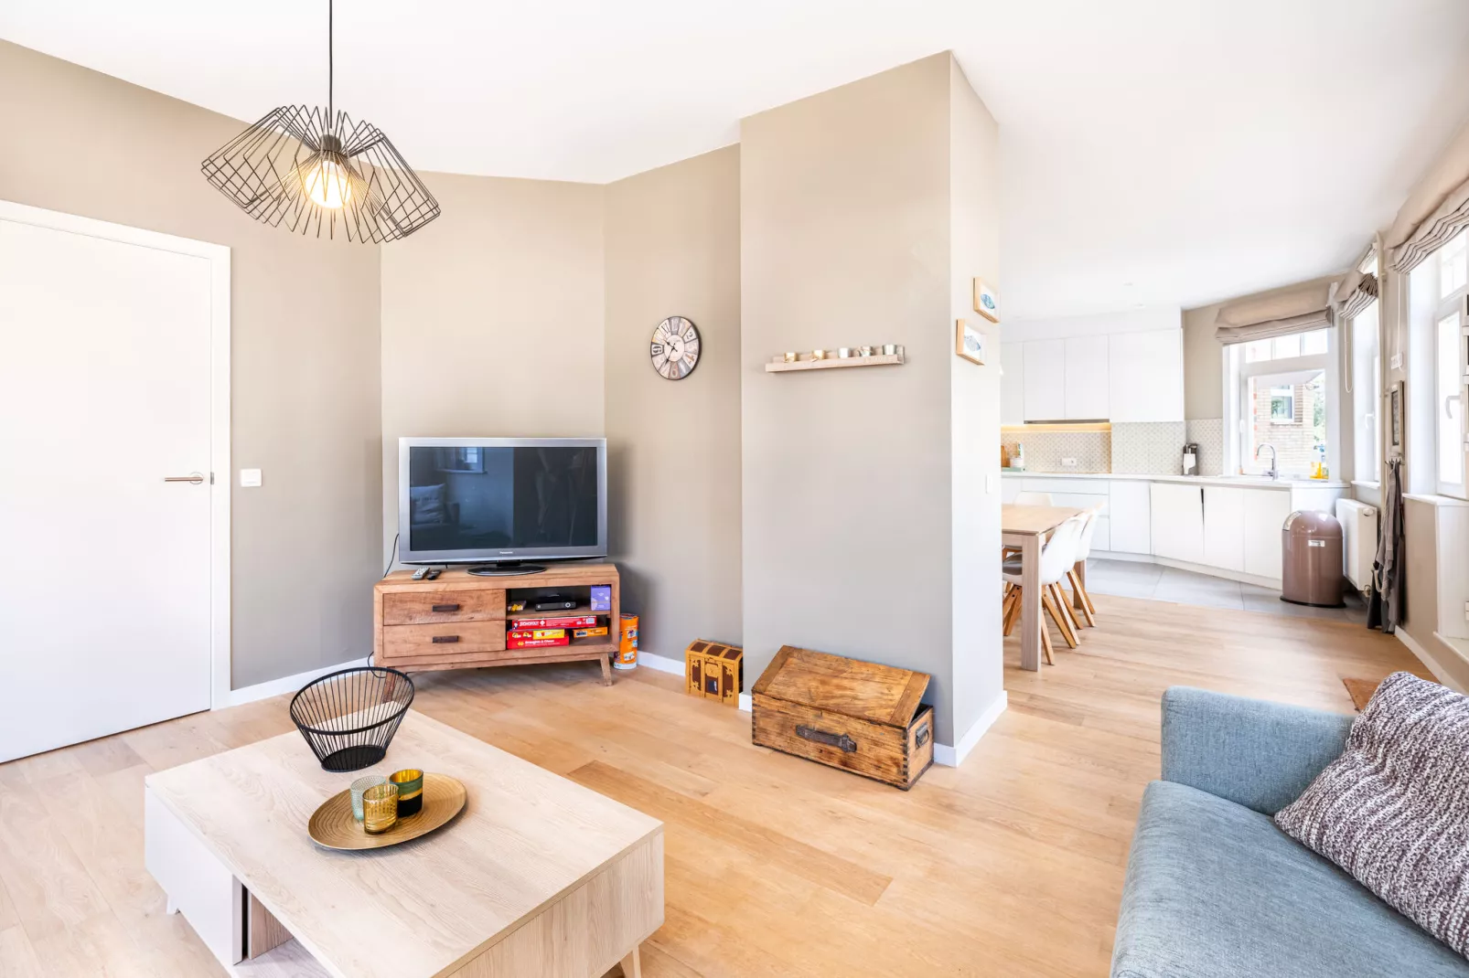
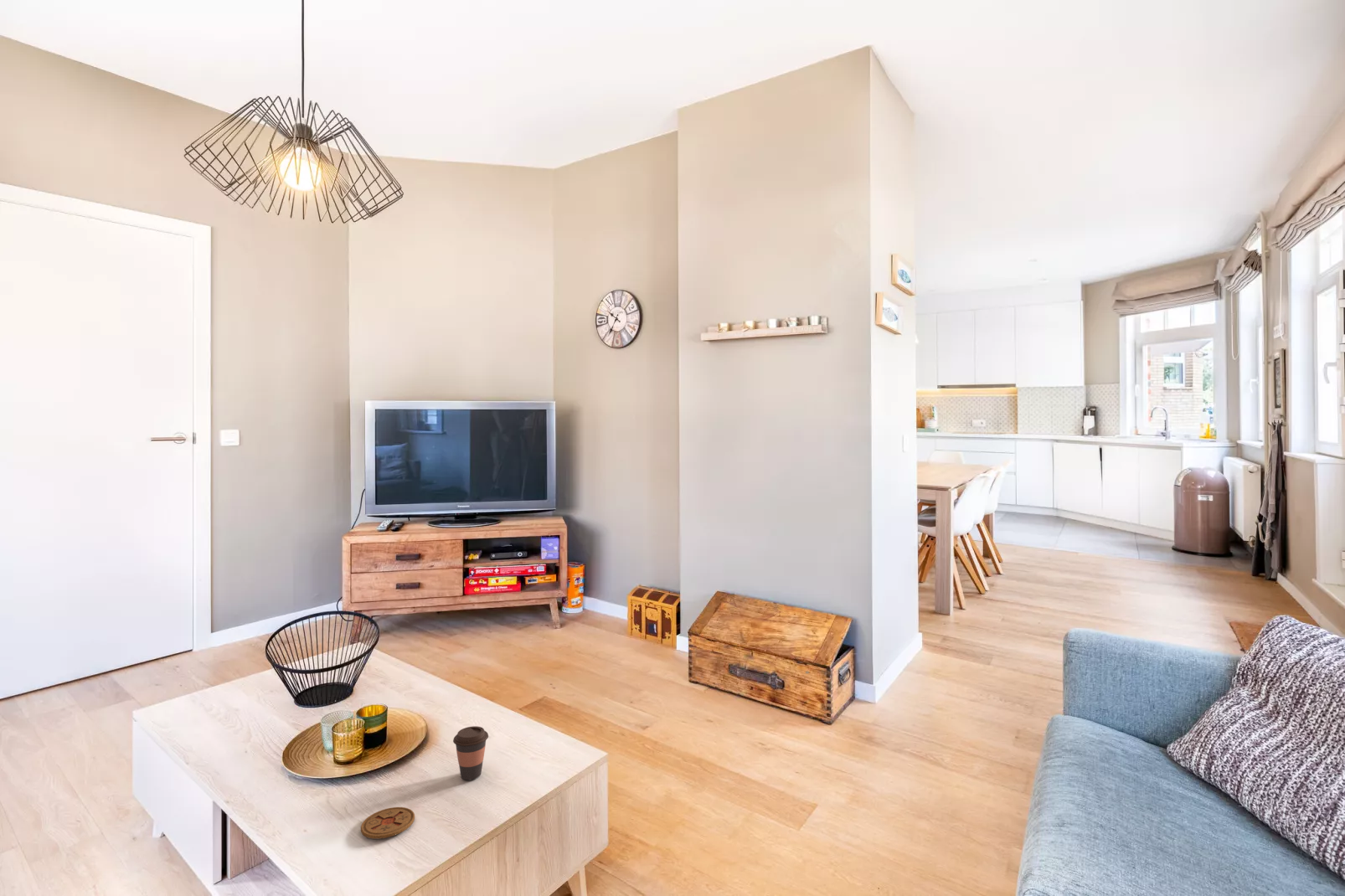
+ coffee cup [452,725,489,780]
+ coaster [360,806,415,840]
